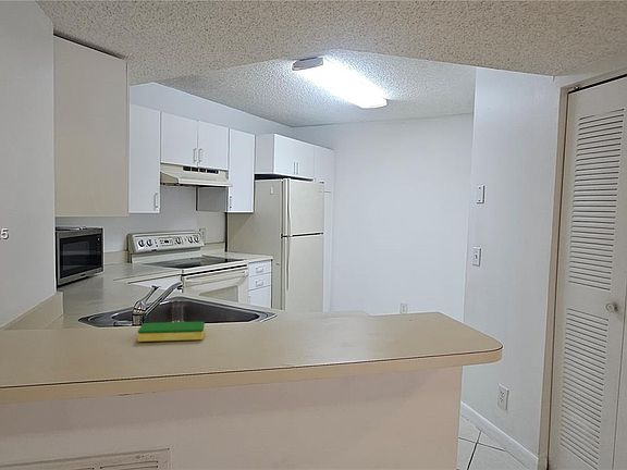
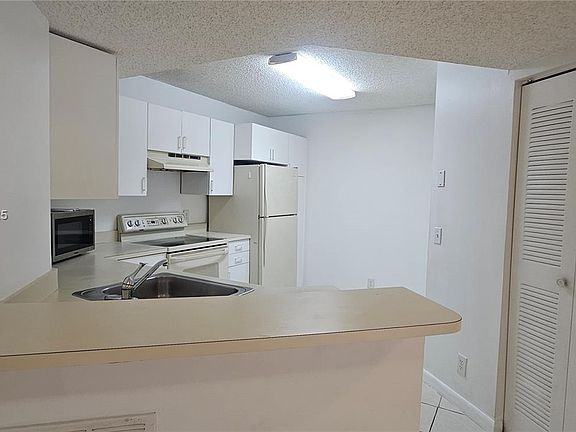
- dish sponge [137,321,206,343]
